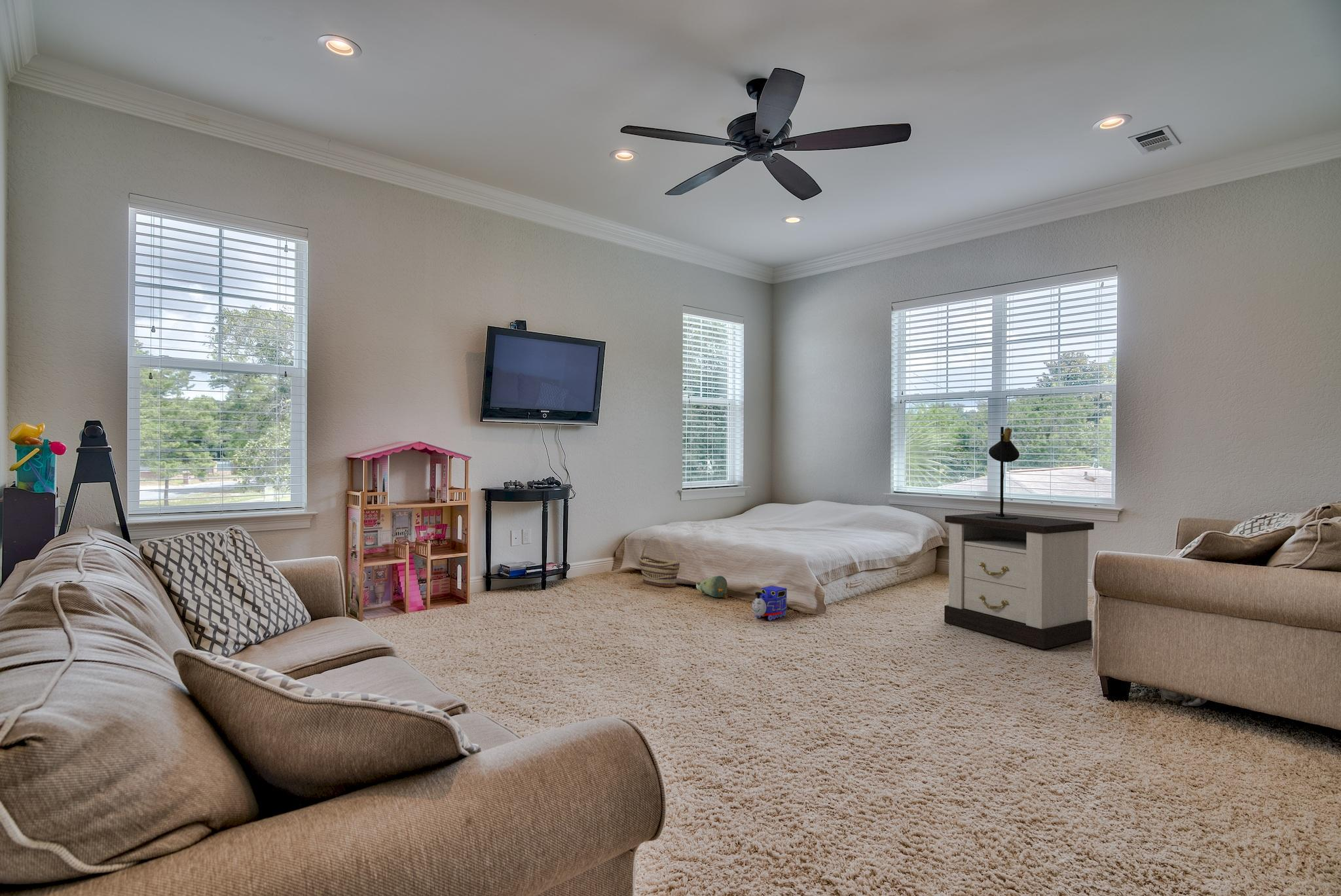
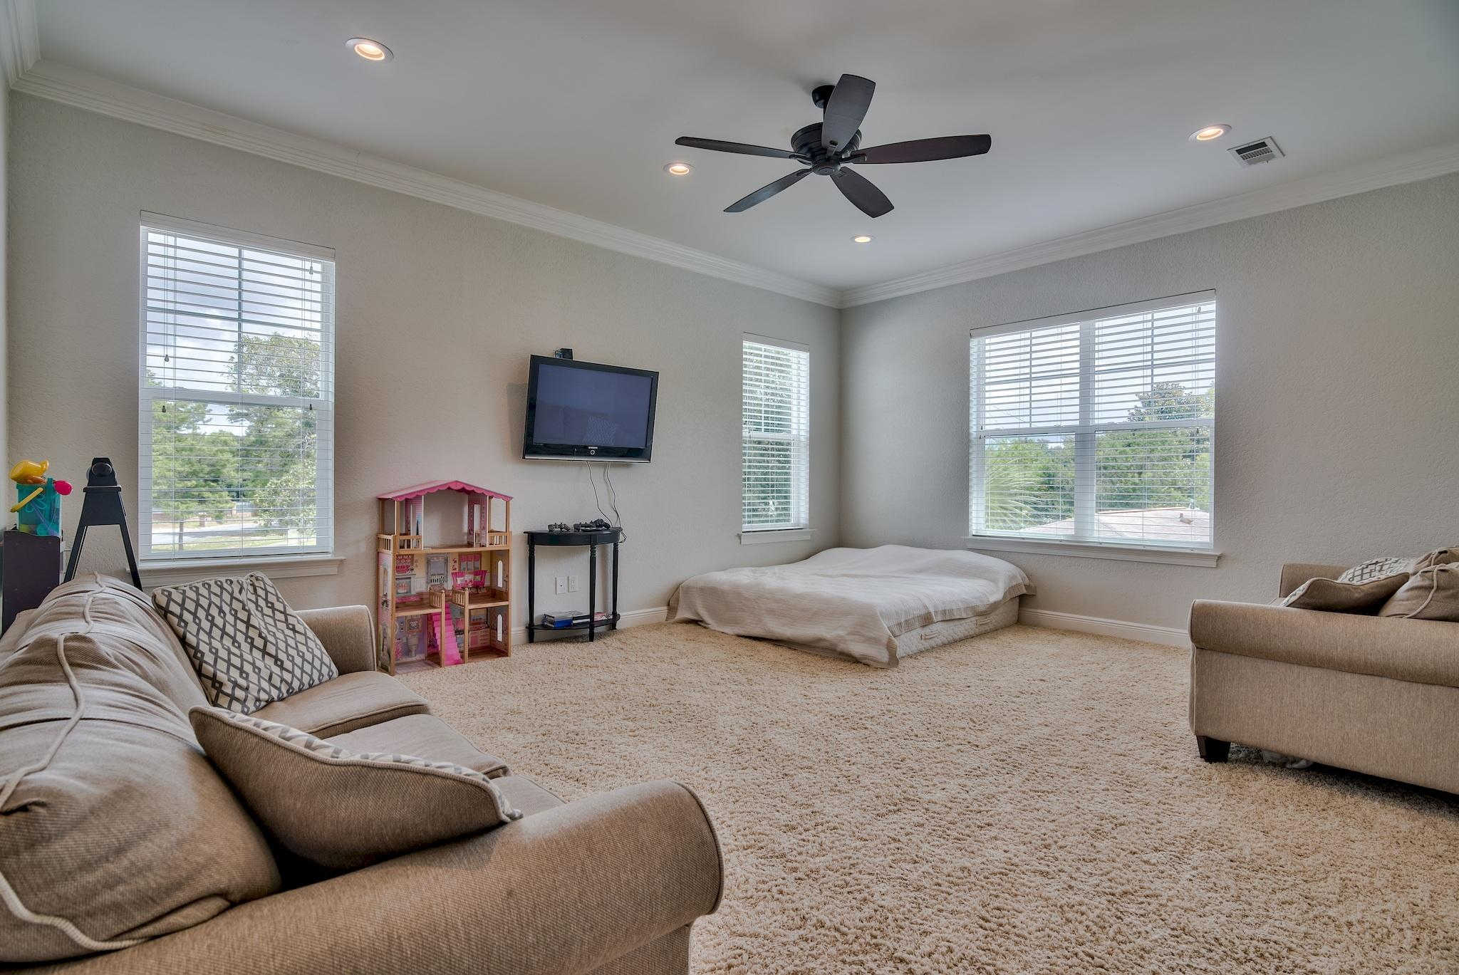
- plush toy [695,575,729,600]
- toy train [752,585,787,621]
- nightstand [944,512,1095,650]
- table lamp [986,426,1020,519]
- basket [638,535,680,588]
